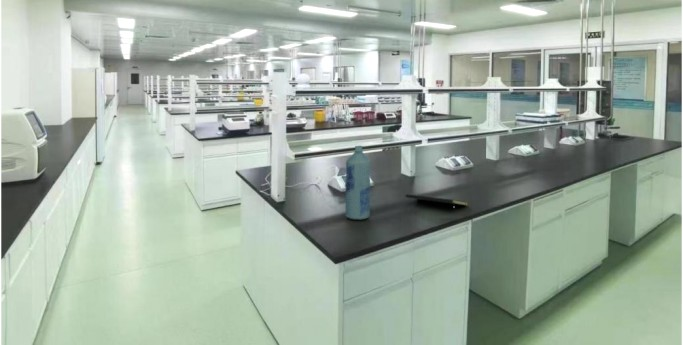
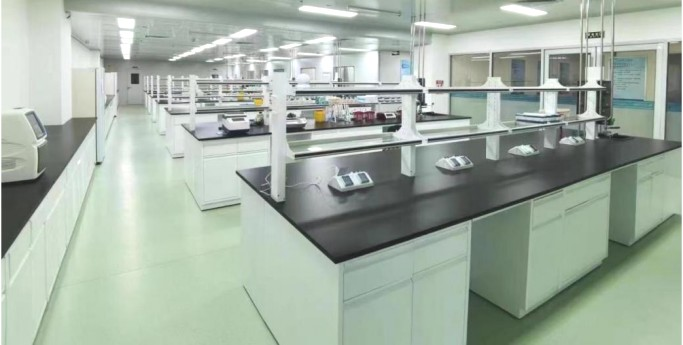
- bottle [344,145,372,221]
- notepad [405,193,469,212]
